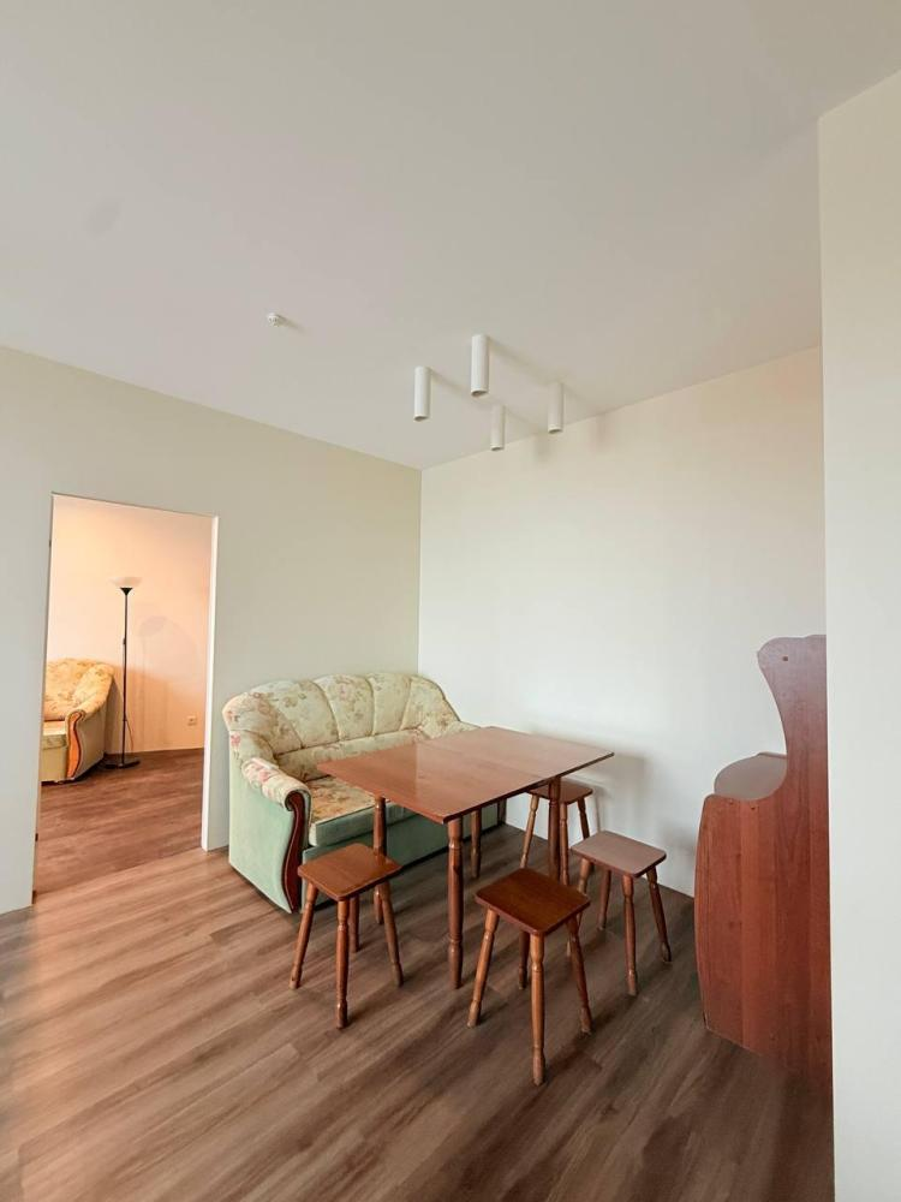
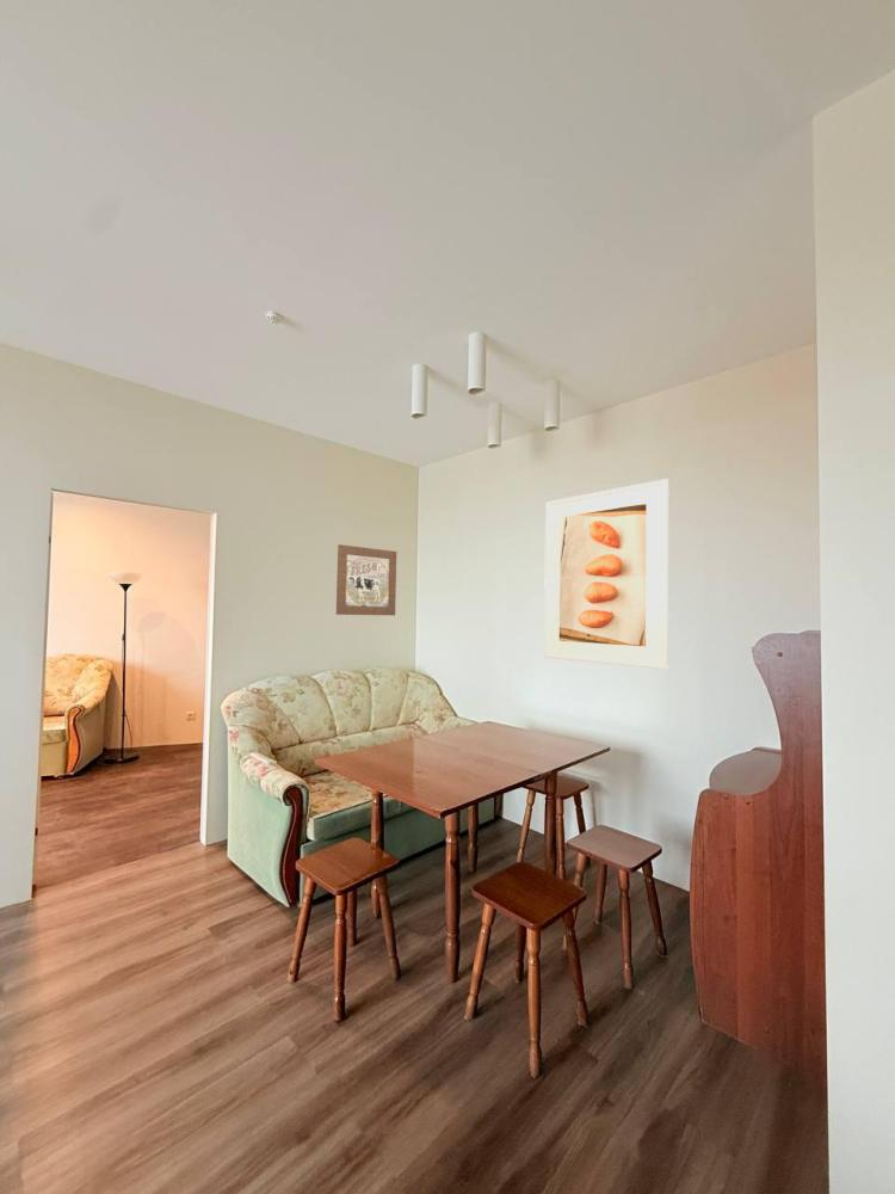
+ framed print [543,478,669,671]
+ wall art [335,543,397,616]
